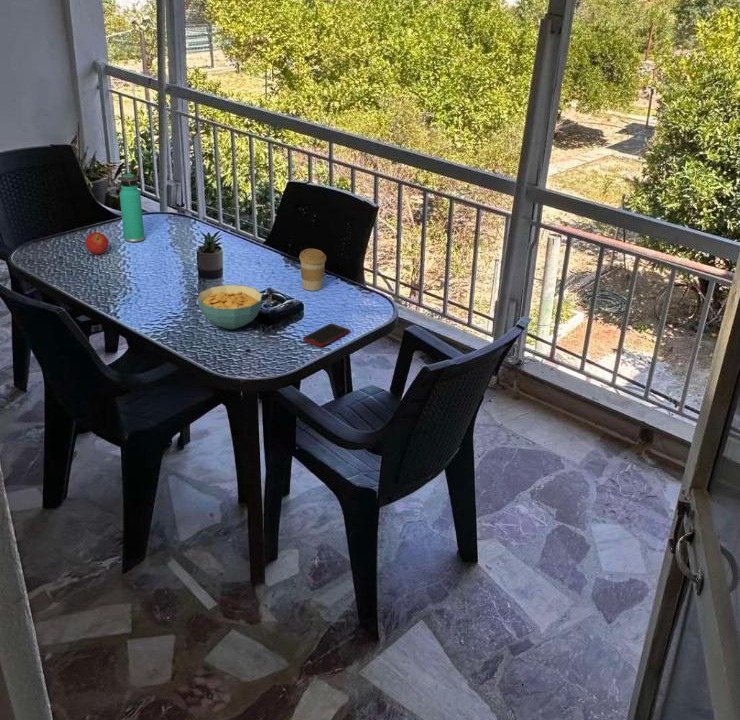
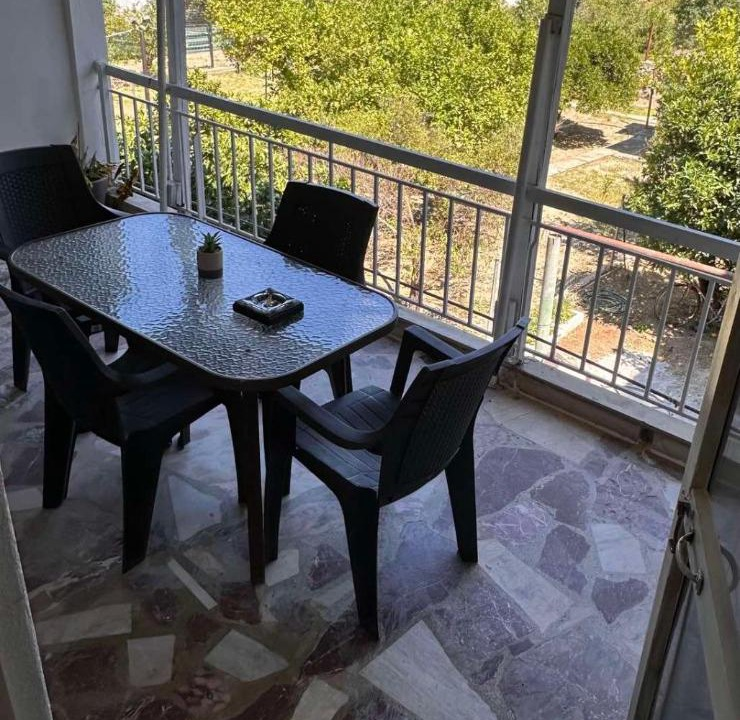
- fruit [84,231,109,255]
- thermos bottle [119,172,145,243]
- cell phone [302,323,351,348]
- coffee cup [298,248,327,292]
- cereal bowl [196,284,263,330]
